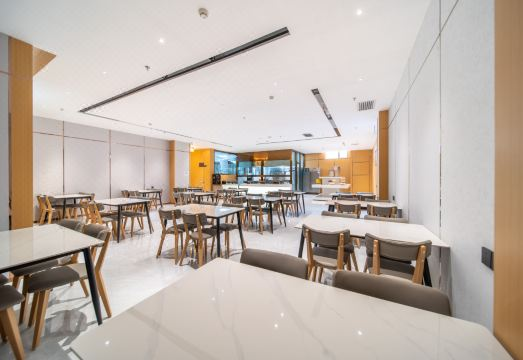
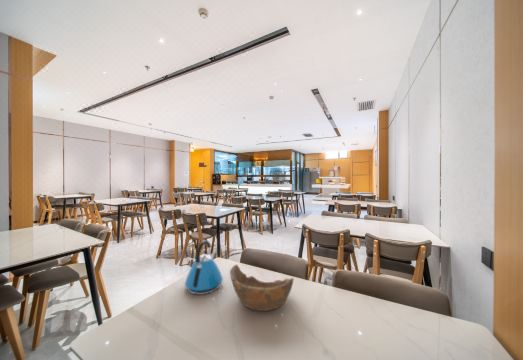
+ kettle [184,239,224,296]
+ bowl [229,264,294,312]
